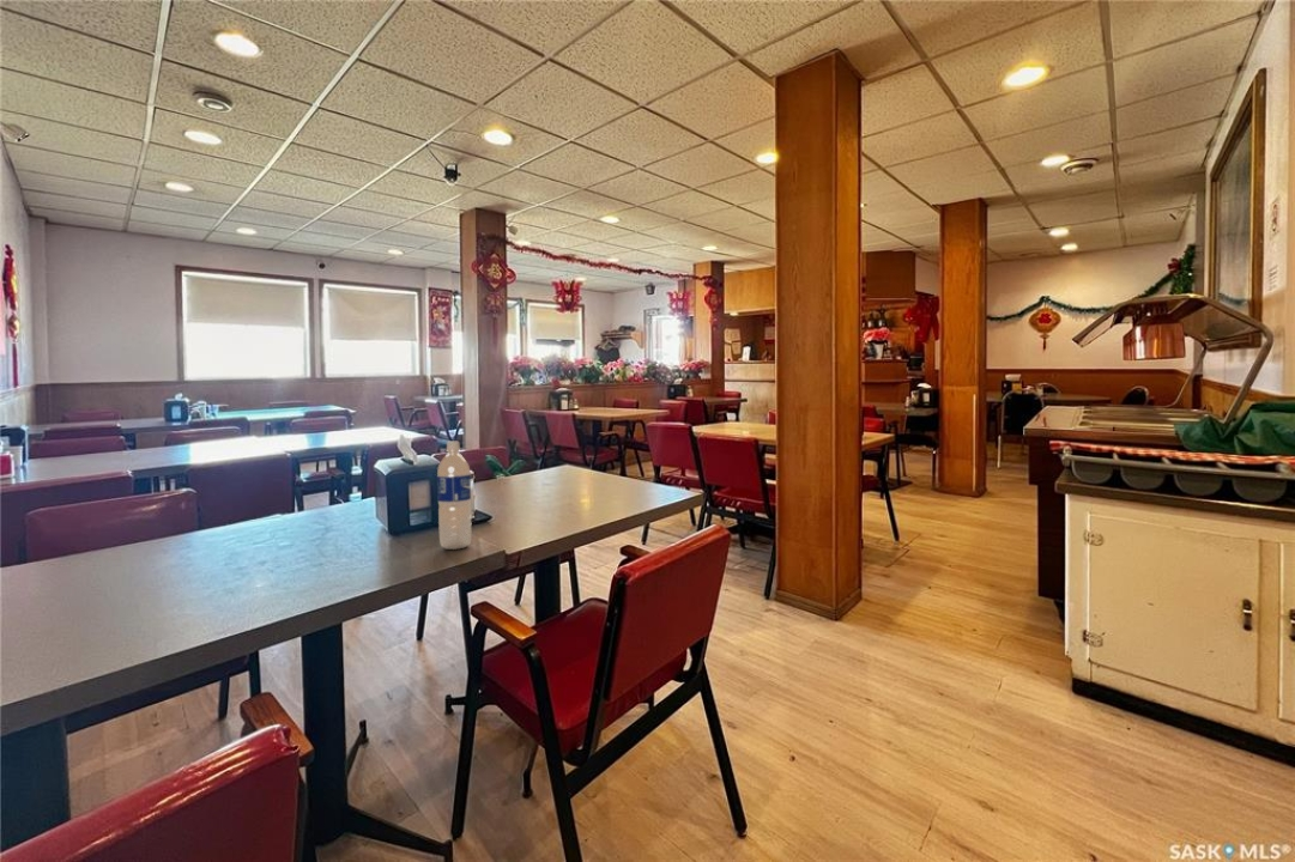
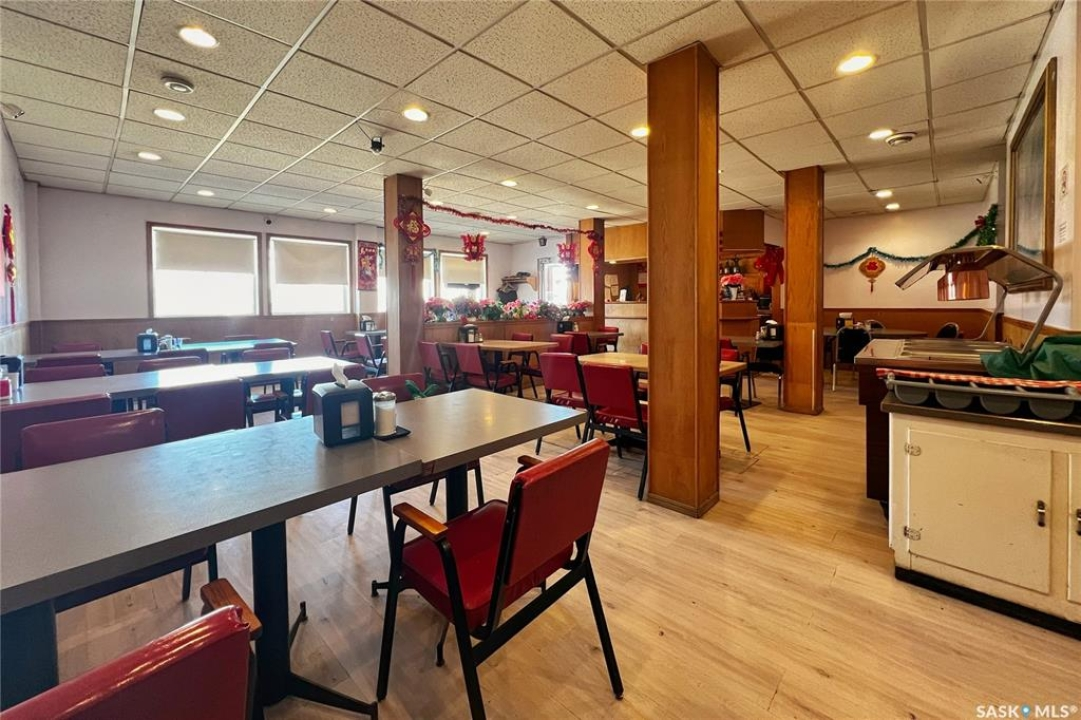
- water bottle [436,441,472,551]
